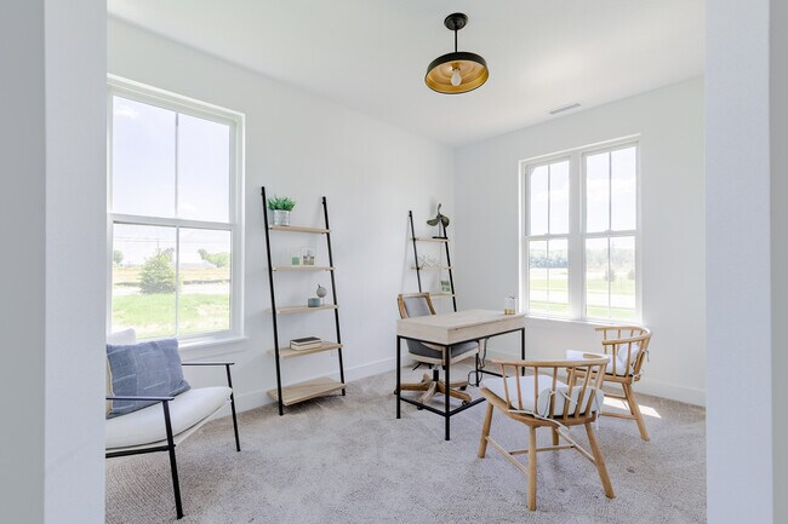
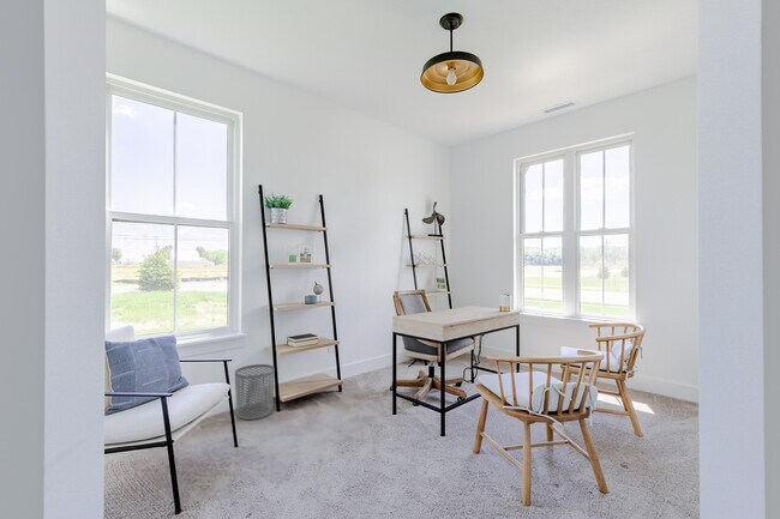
+ waste bin [234,363,276,421]
